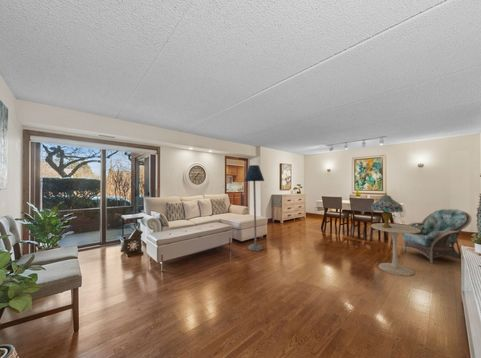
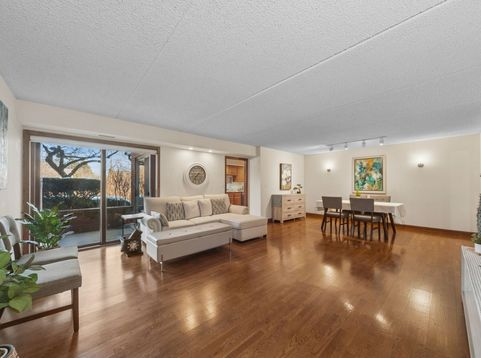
- side table [370,222,421,277]
- floor lamp [243,164,265,252]
- table lamp [370,193,404,228]
- armchair [401,208,472,265]
